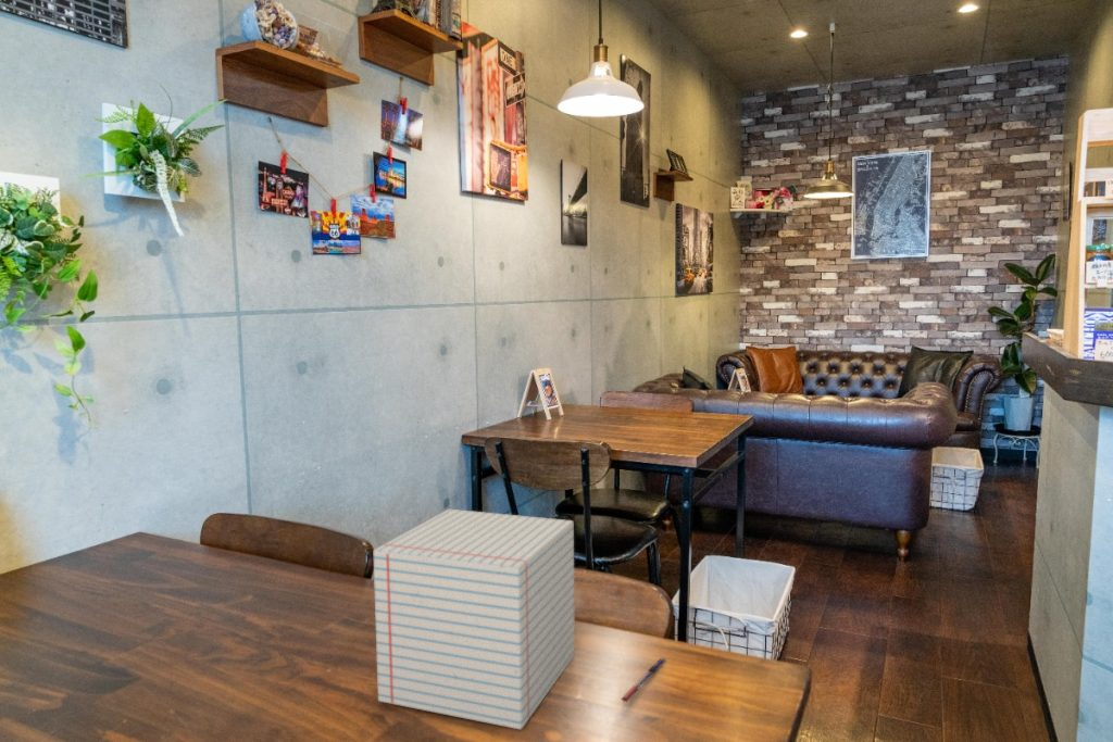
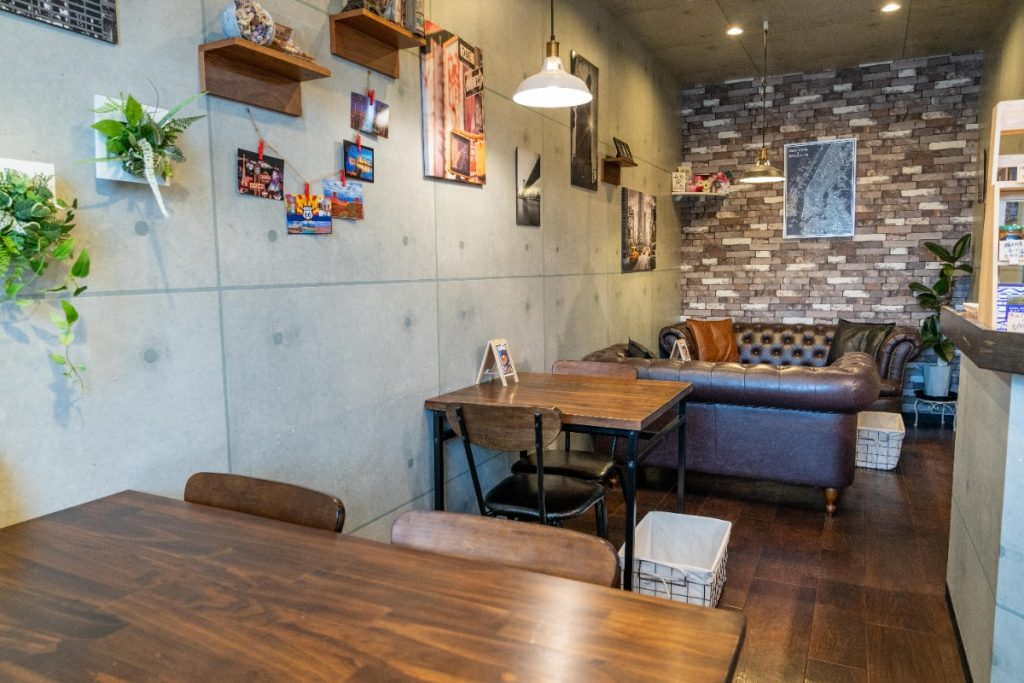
- pen [620,656,666,703]
- notepad [373,508,576,730]
